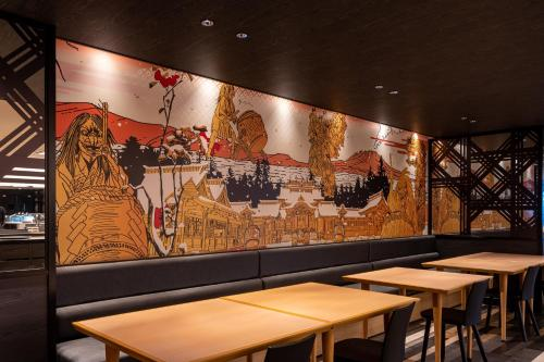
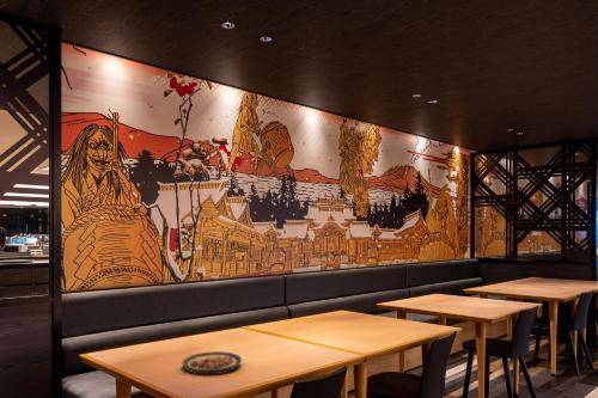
+ plate [181,350,243,375]
